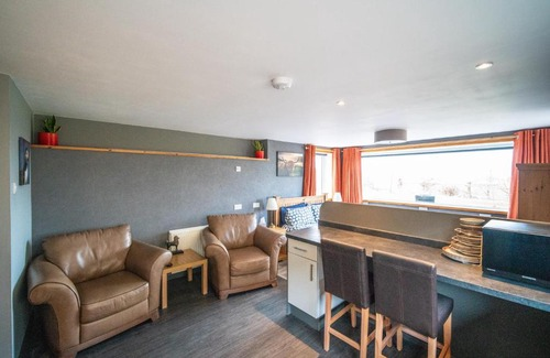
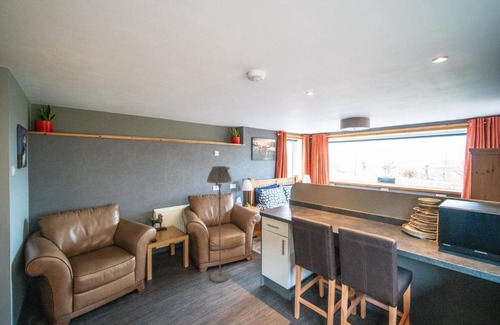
+ floor lamp [206,165,233,283]
